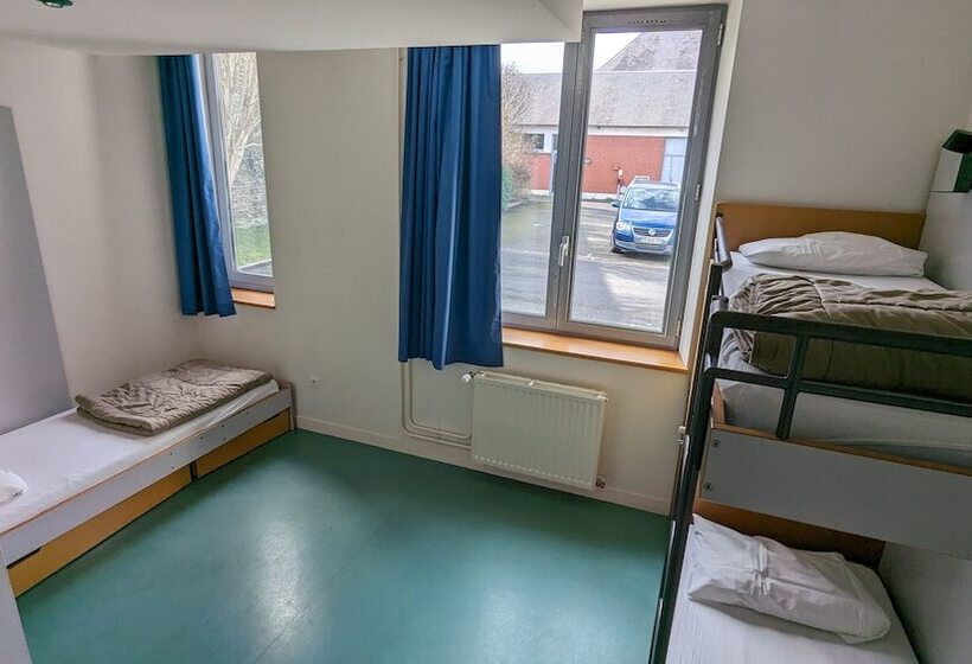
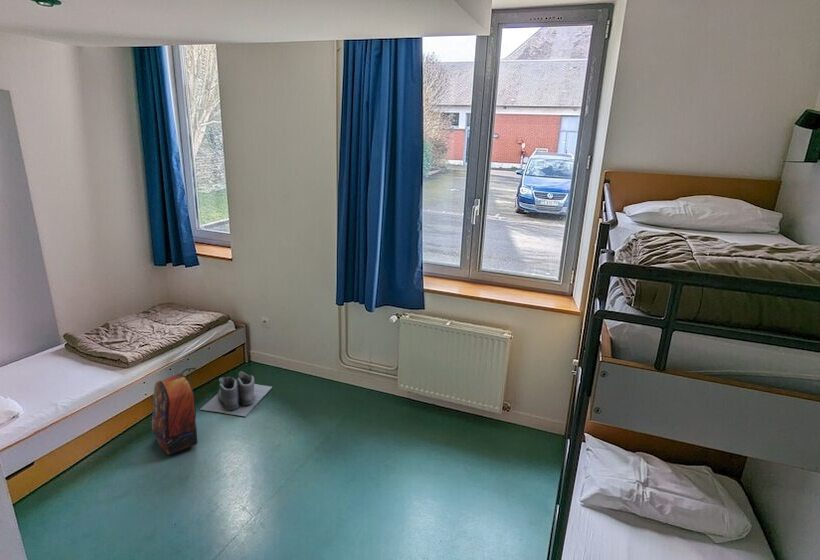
+ backpack [151,367,198,455]
+ boots [199,370,273,418]
